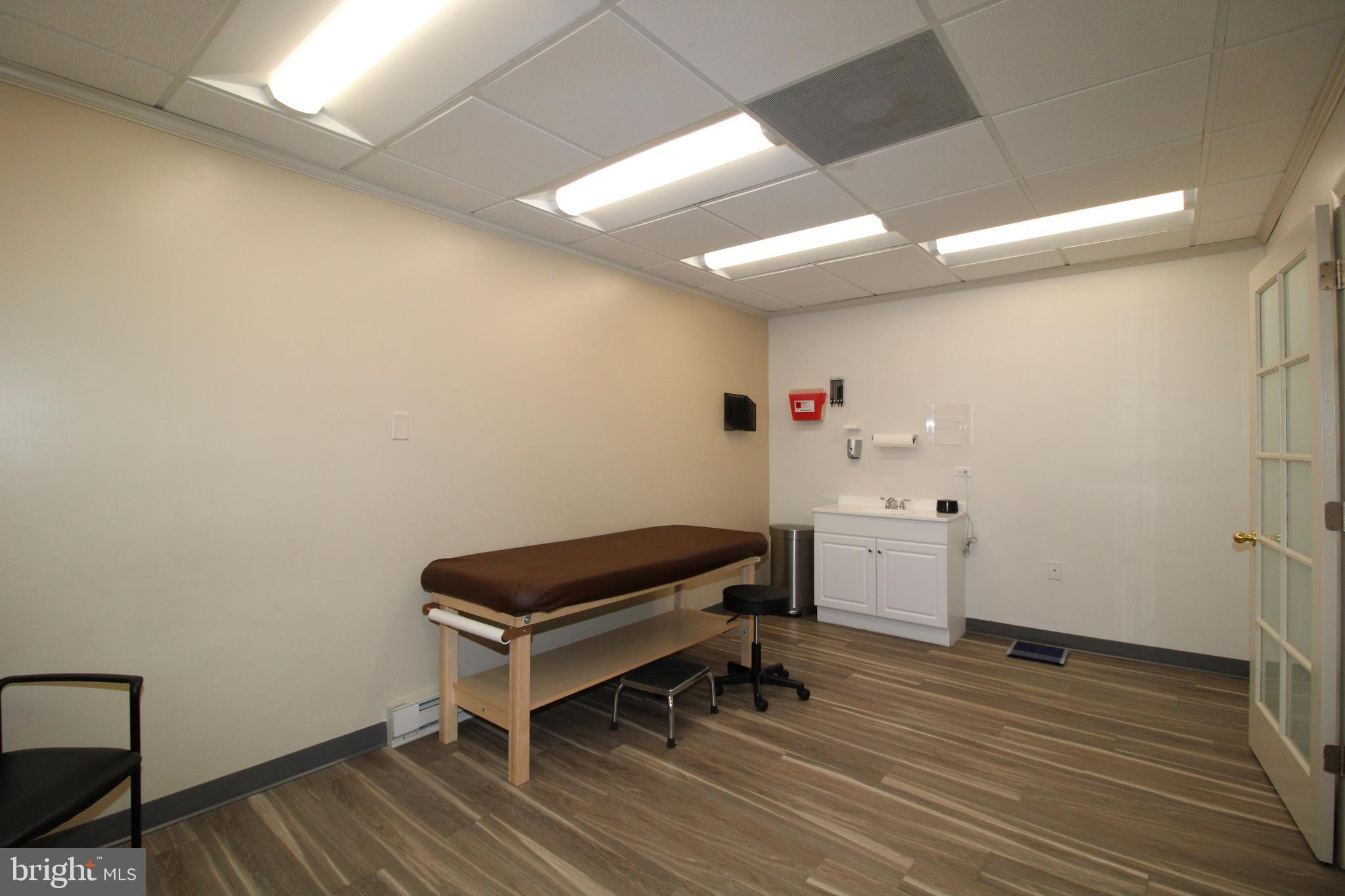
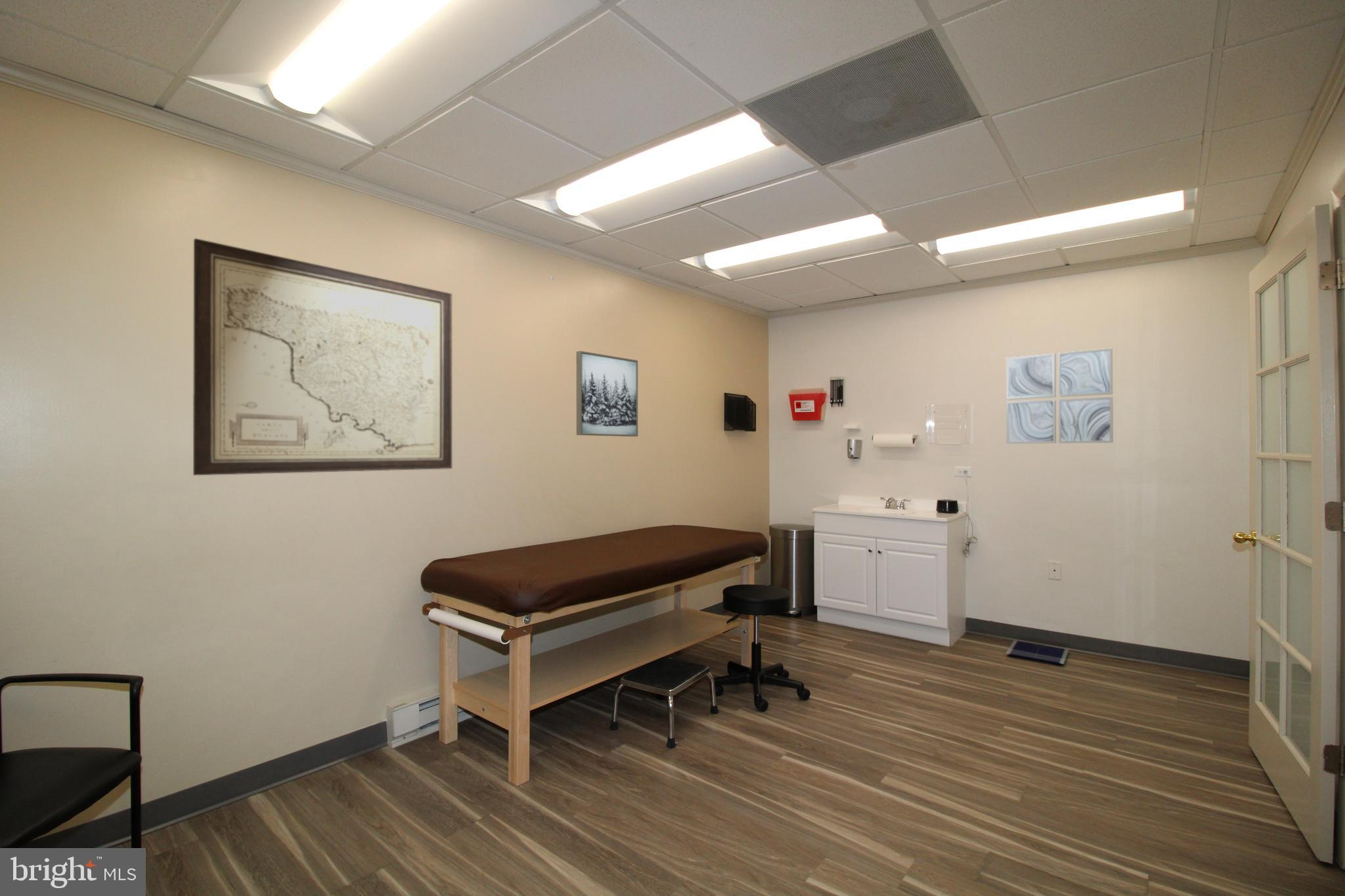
+ wall art [576,351,638,437]
+ wall art [192,238,452,476]
+ wall art [1005,347,1114,444]
